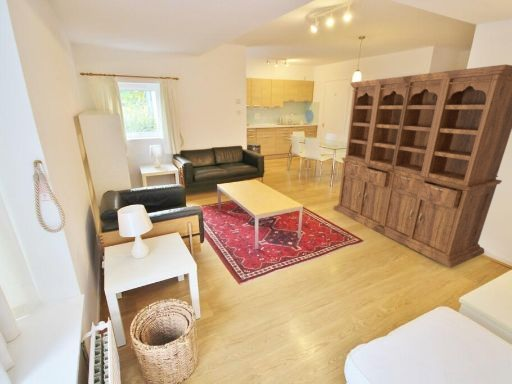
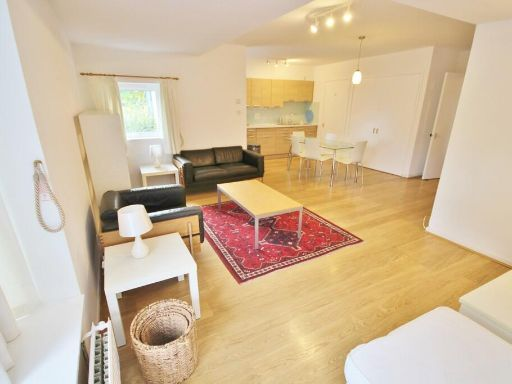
- bookcase [332,63,512,269]
